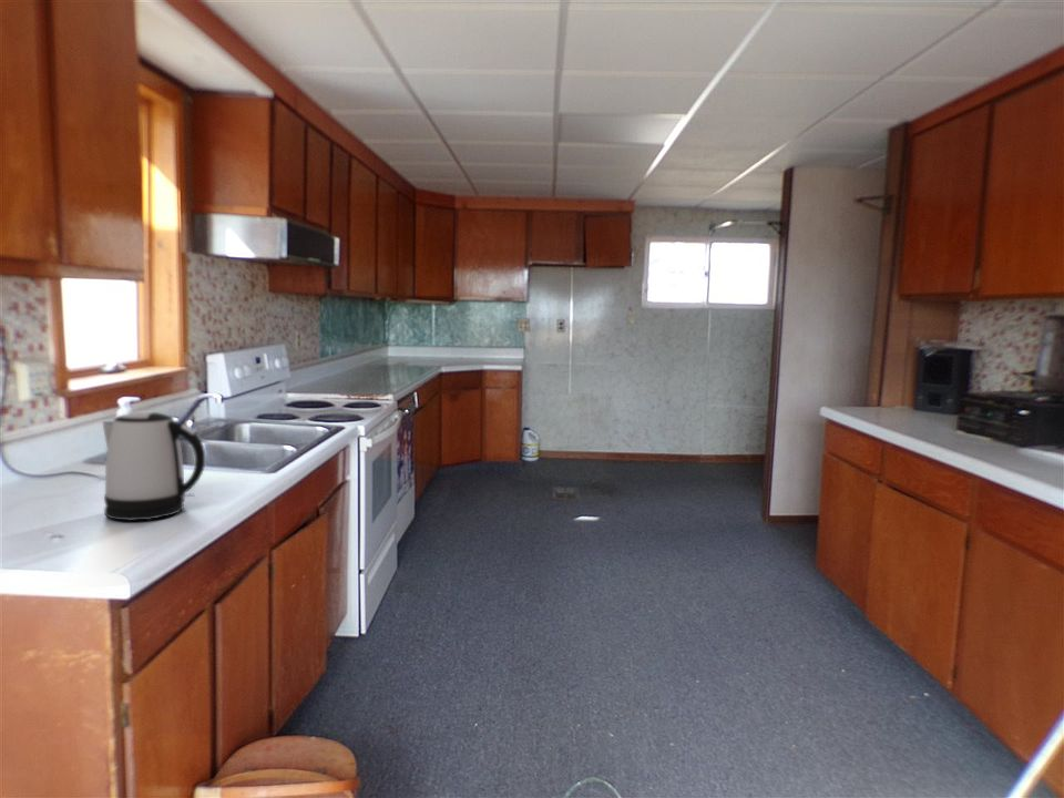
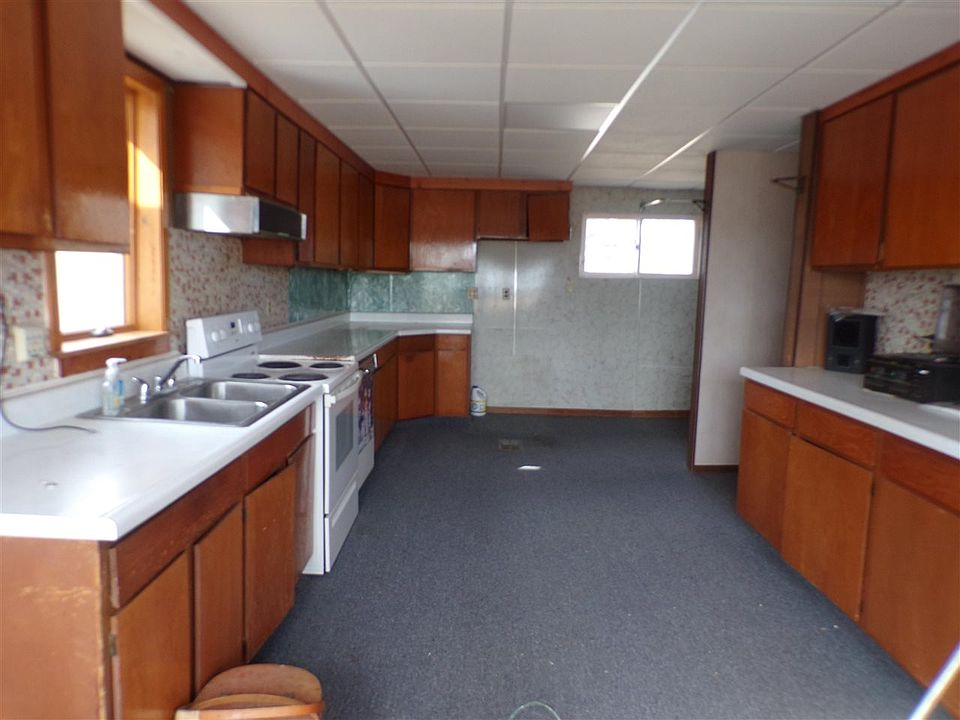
- kettle [101,411,206,522]
